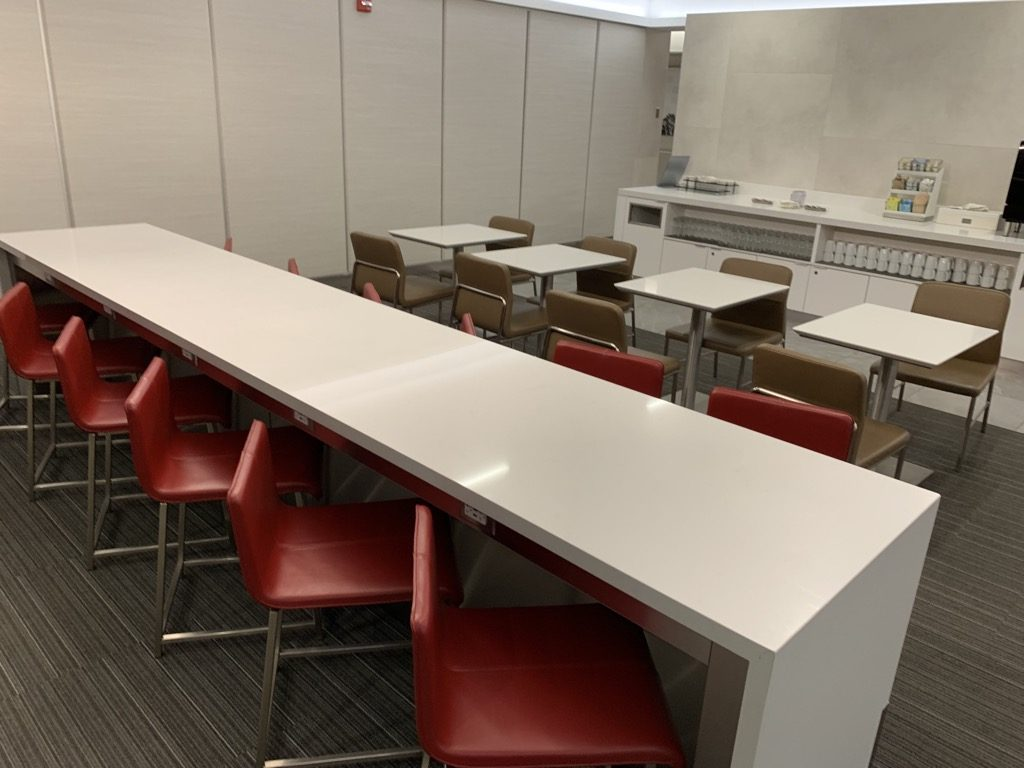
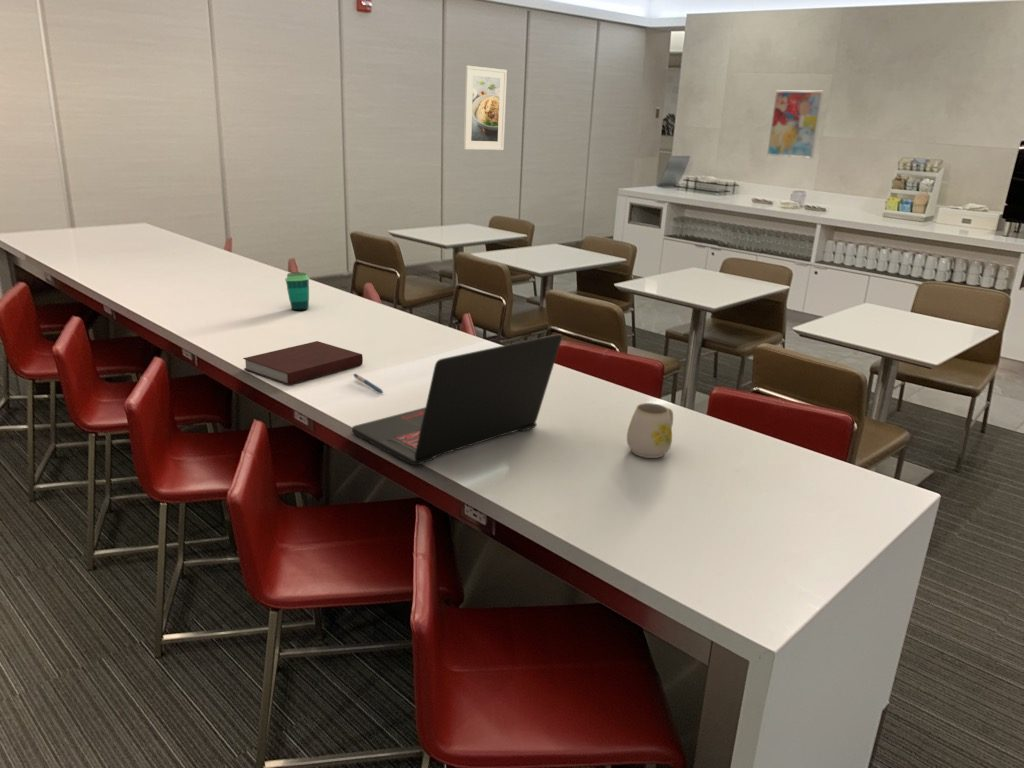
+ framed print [463,65,508,151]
+ mug [626,402,674,459]
+ pen [352,373,384,394]
+ cup [284,271,310,311]
+ notebook [242,340,364,386]
+ wall art [766,89,825,160]
+ laptop [351,333,563,466]
